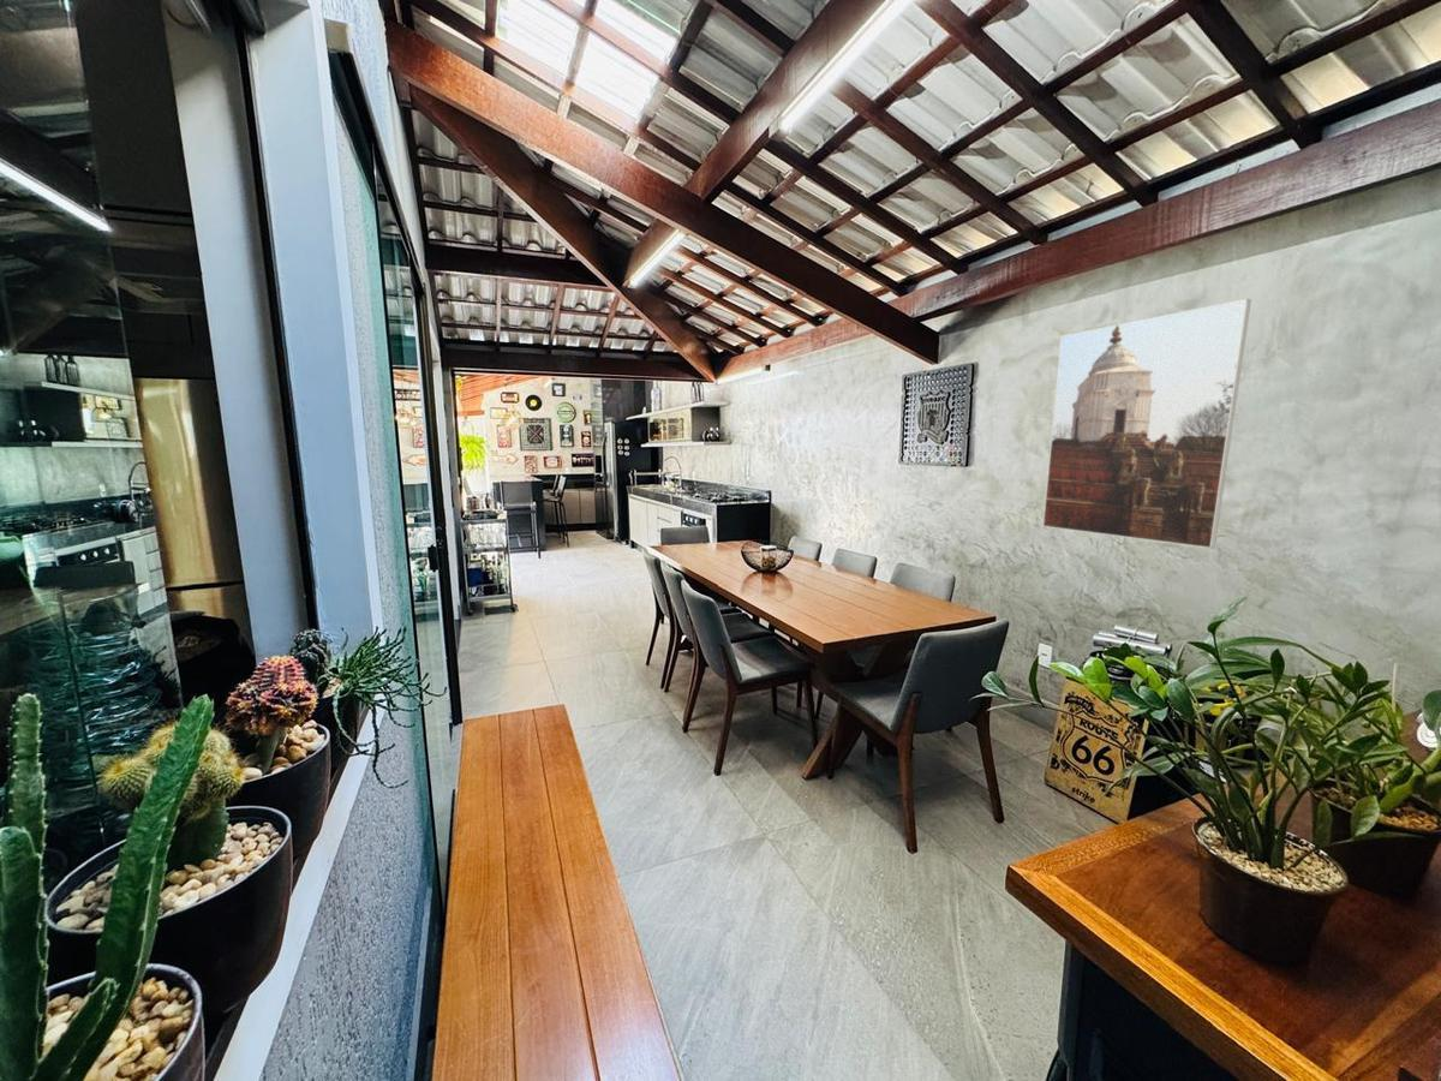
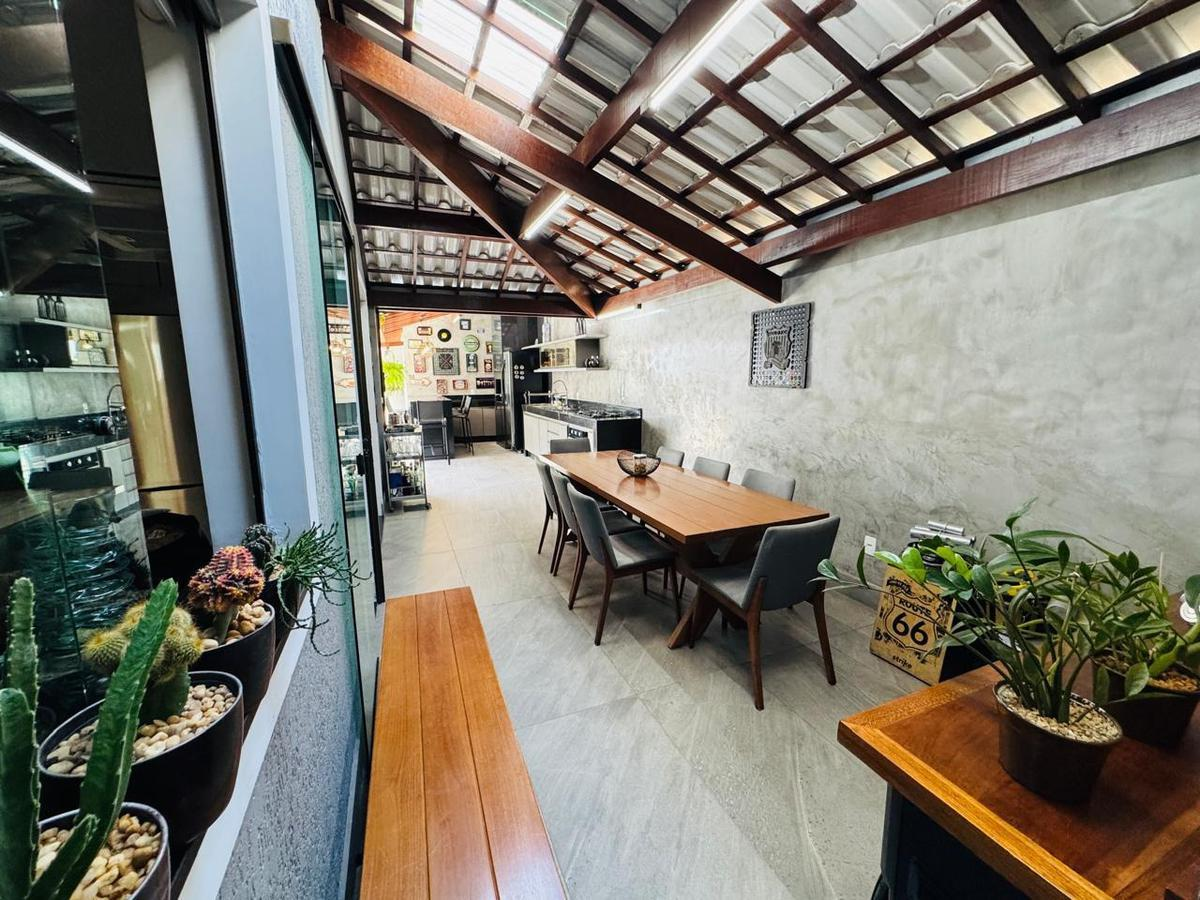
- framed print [1041,298,1252,550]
